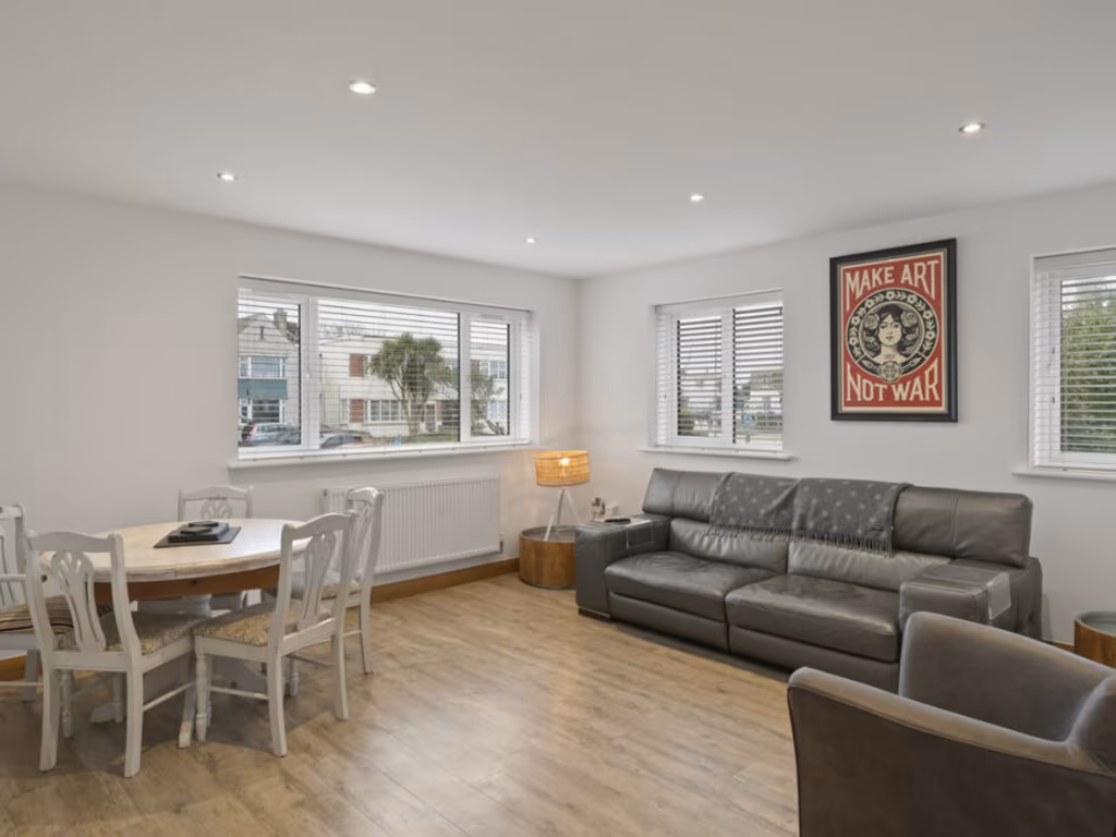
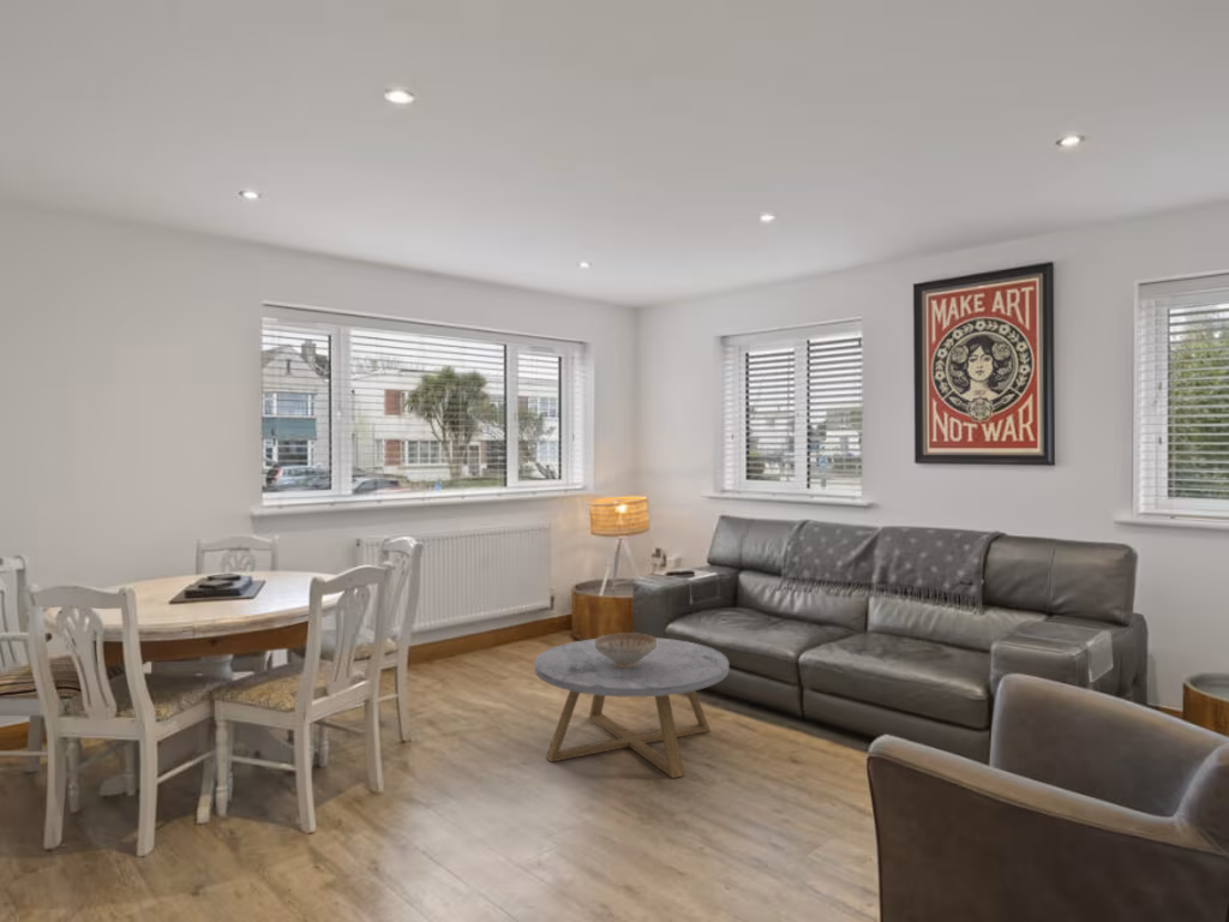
+ decorative bowl [595,631,657,667]
+ coffee table [533,636,730,779]
